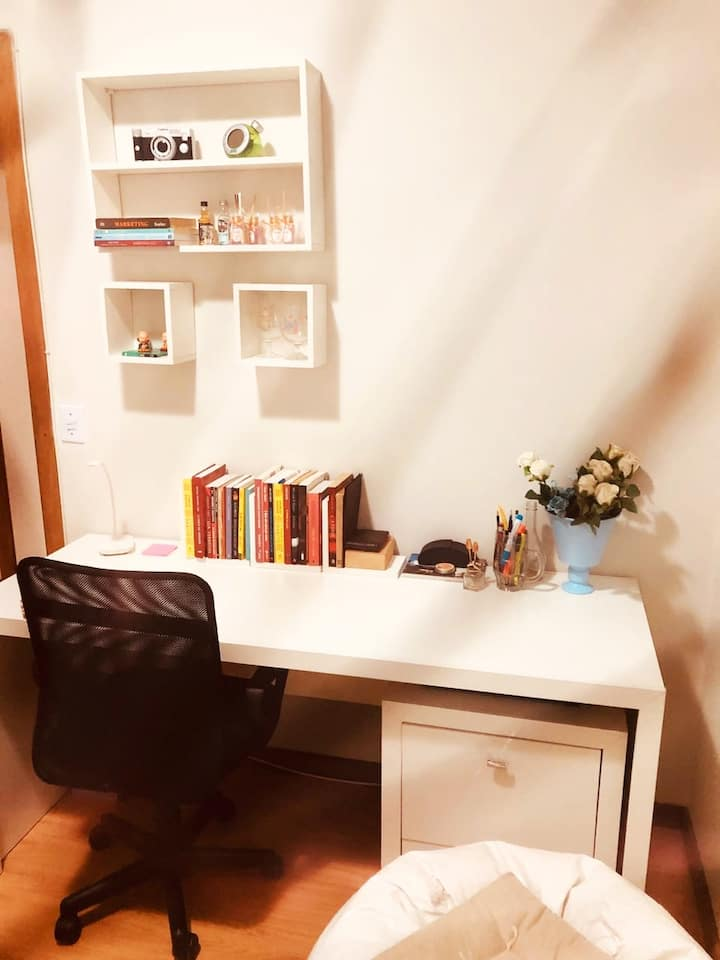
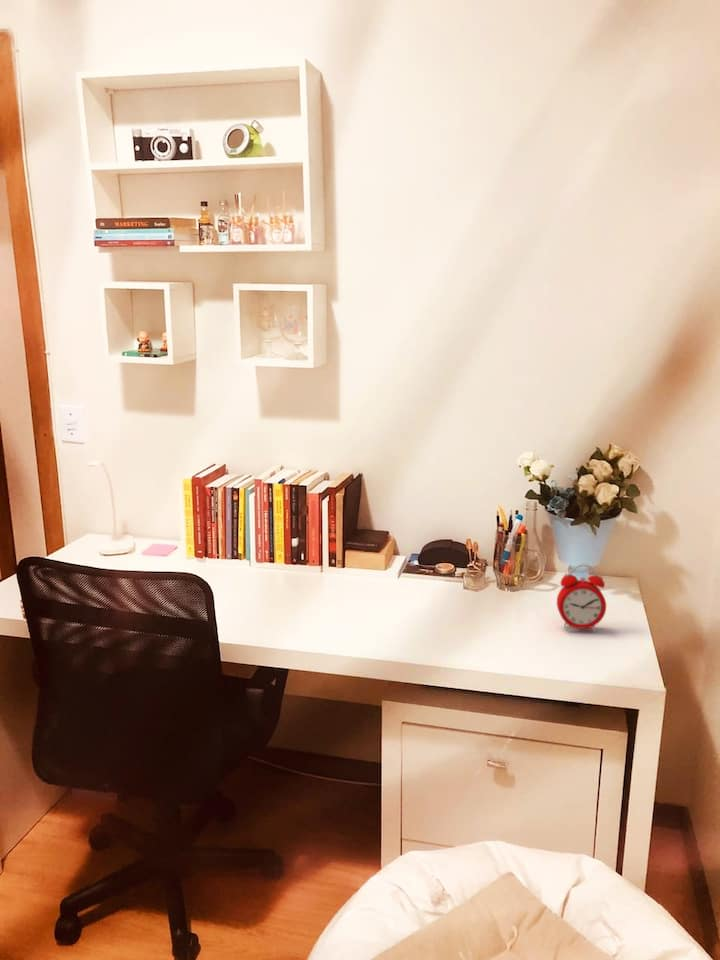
+ alarm clock [556,563,607,633]
